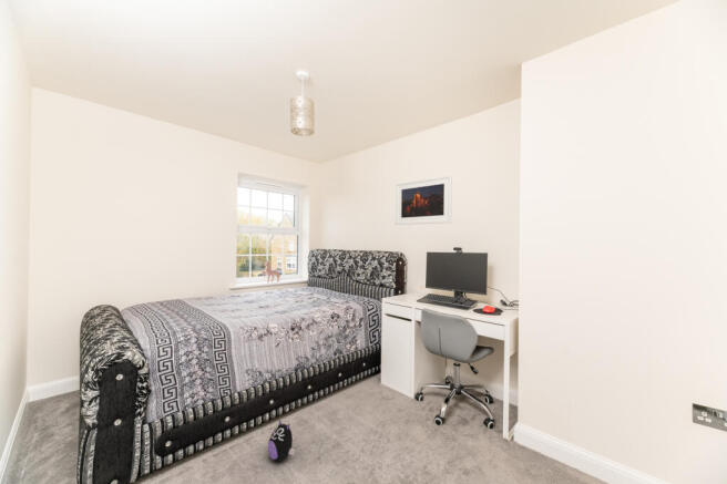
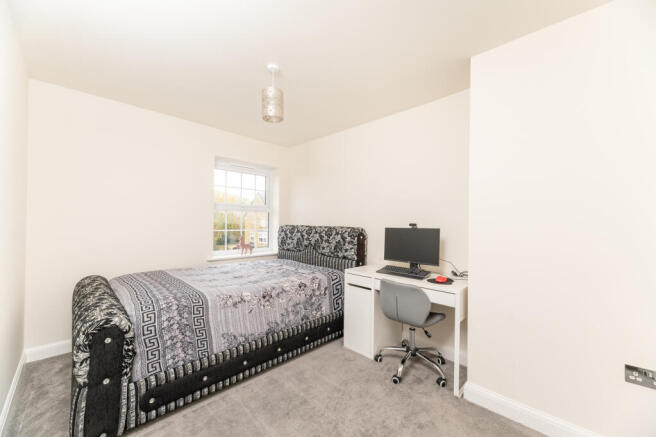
- plush toy [267,419,296,462]
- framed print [395,174,453,226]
